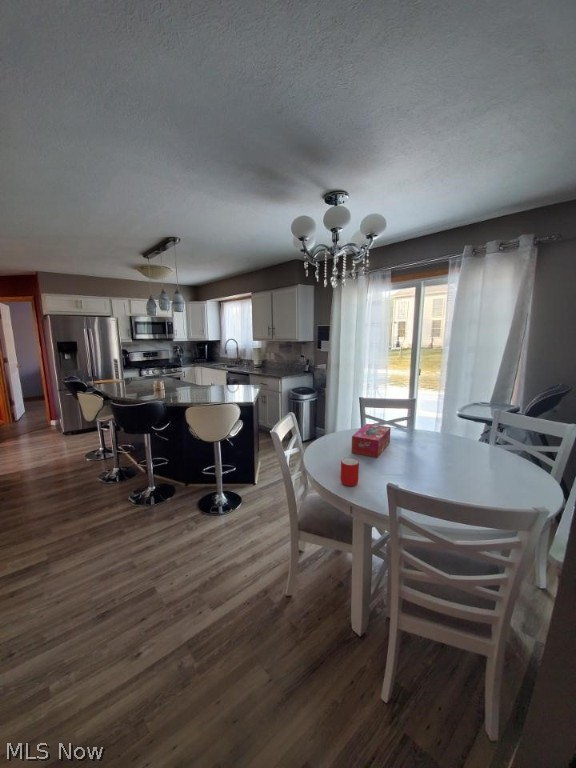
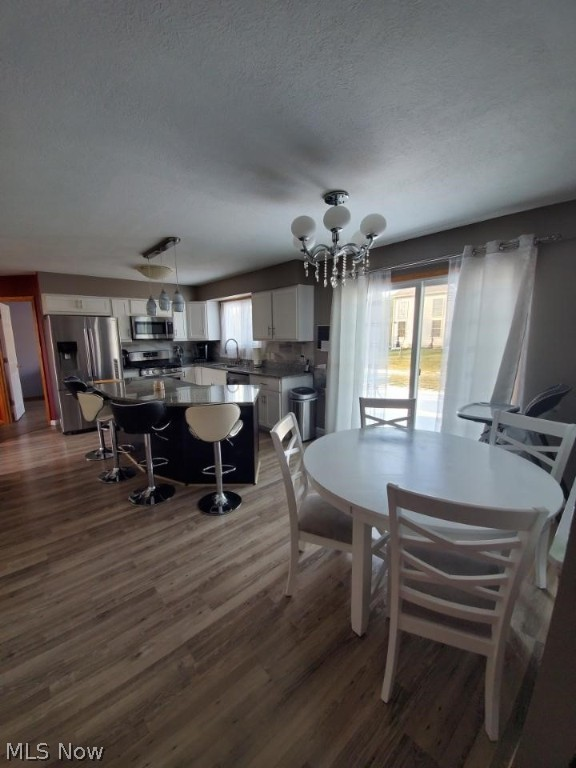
- tissue box [350,423,392,459]
- cup [340,457,360,487]
